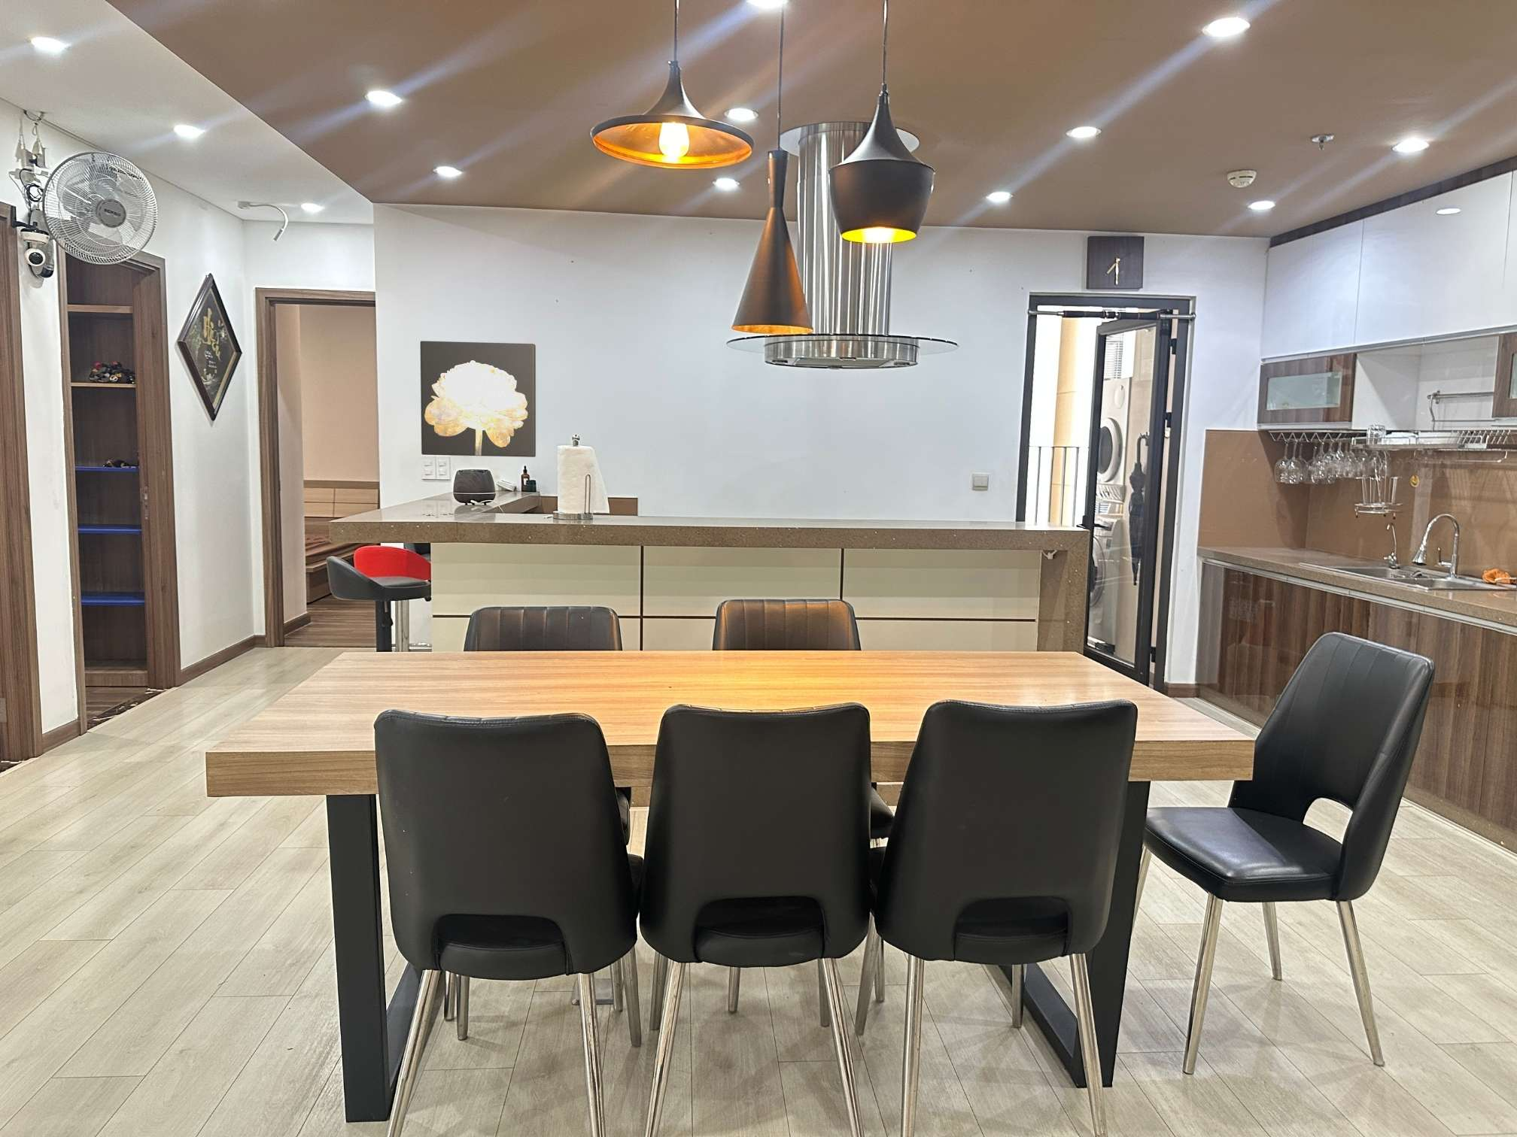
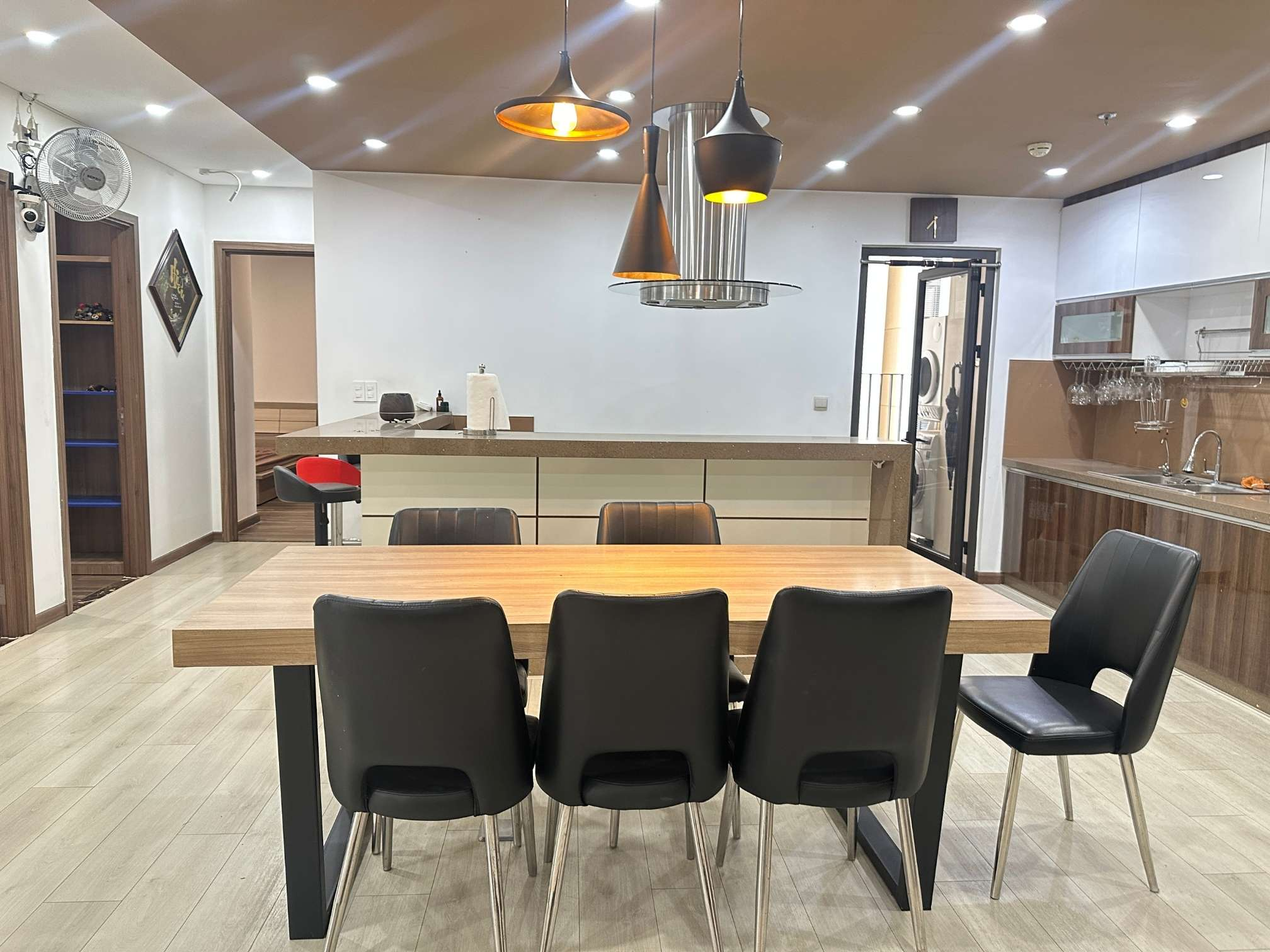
- wall art [420,340,536,457]
